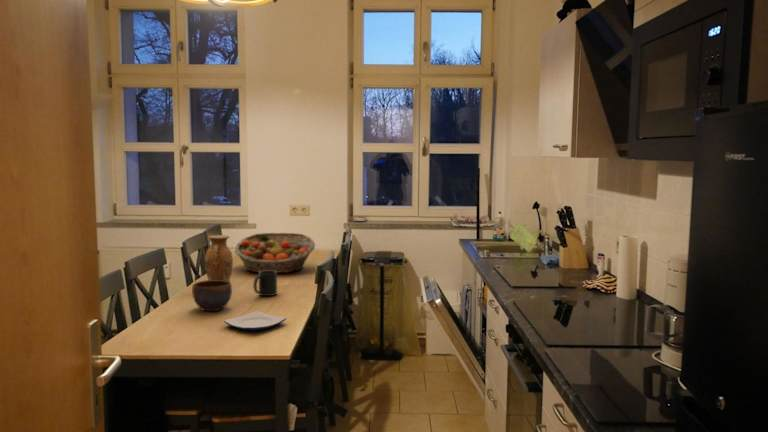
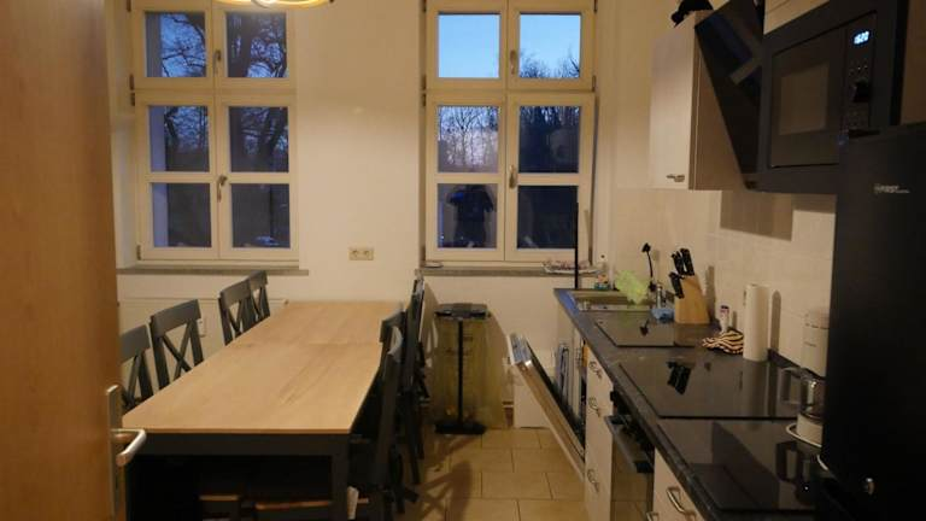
- plate [223,310,288,332]
- fruit basket [234,232,316,274]
- mug [252,270,278,297]
- vase [204,234,234,282]
- bowl [191,279,233,312]
